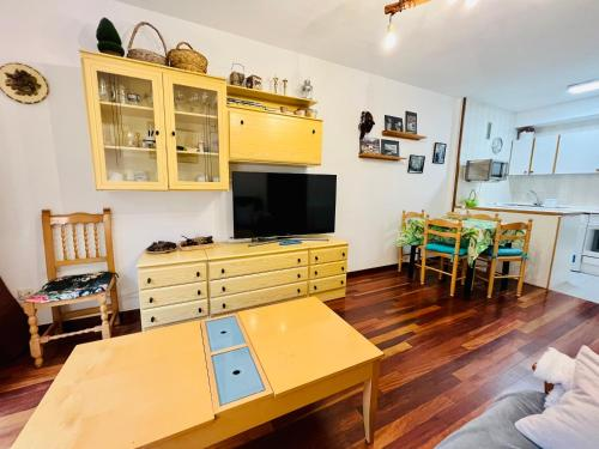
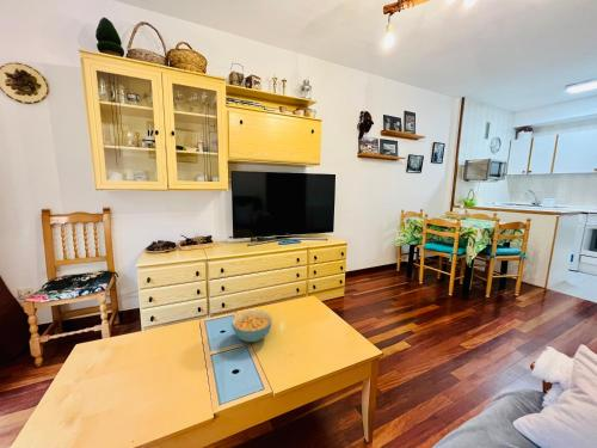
+ cereal bowl [230,309,273,343]
